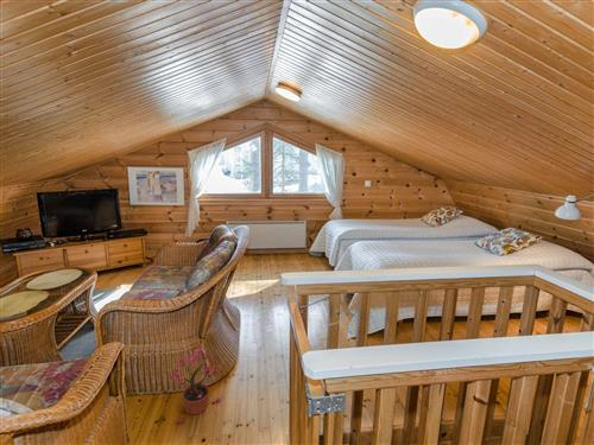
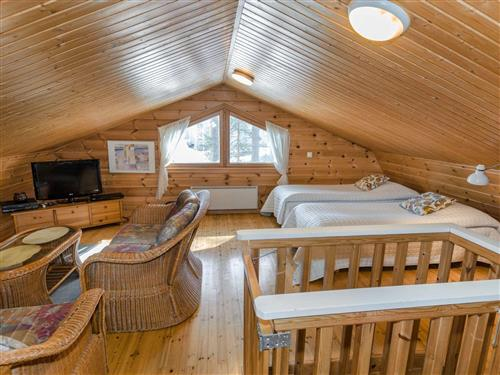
- potted plant [169,345,221,425]
